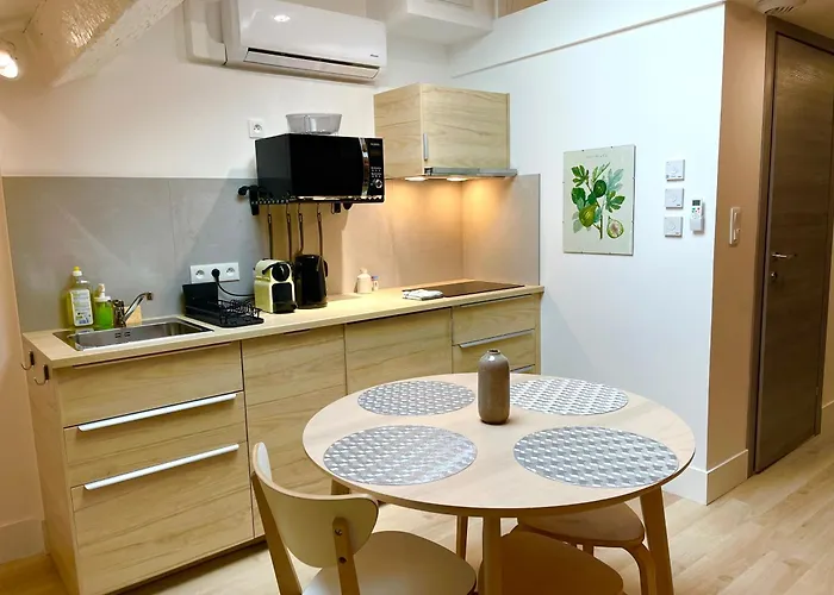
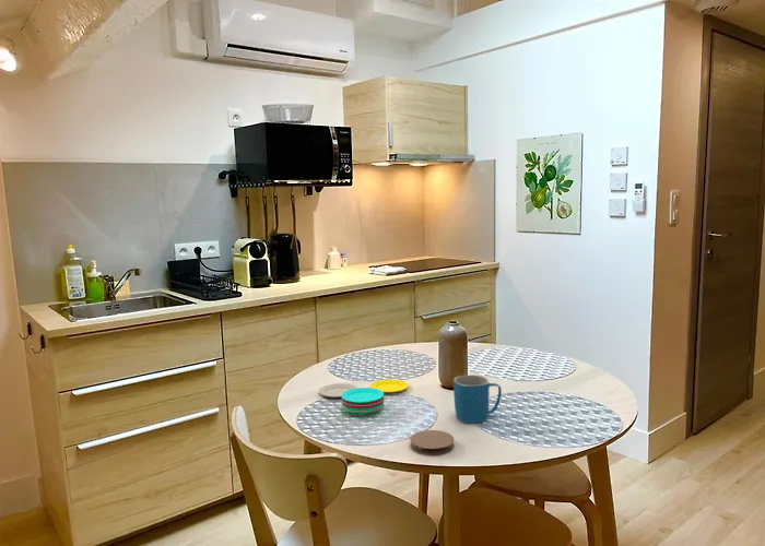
+ mug [452,373,503,424]
+ coaster [409,429,456,455]
+ plate [318,378,410,414]
